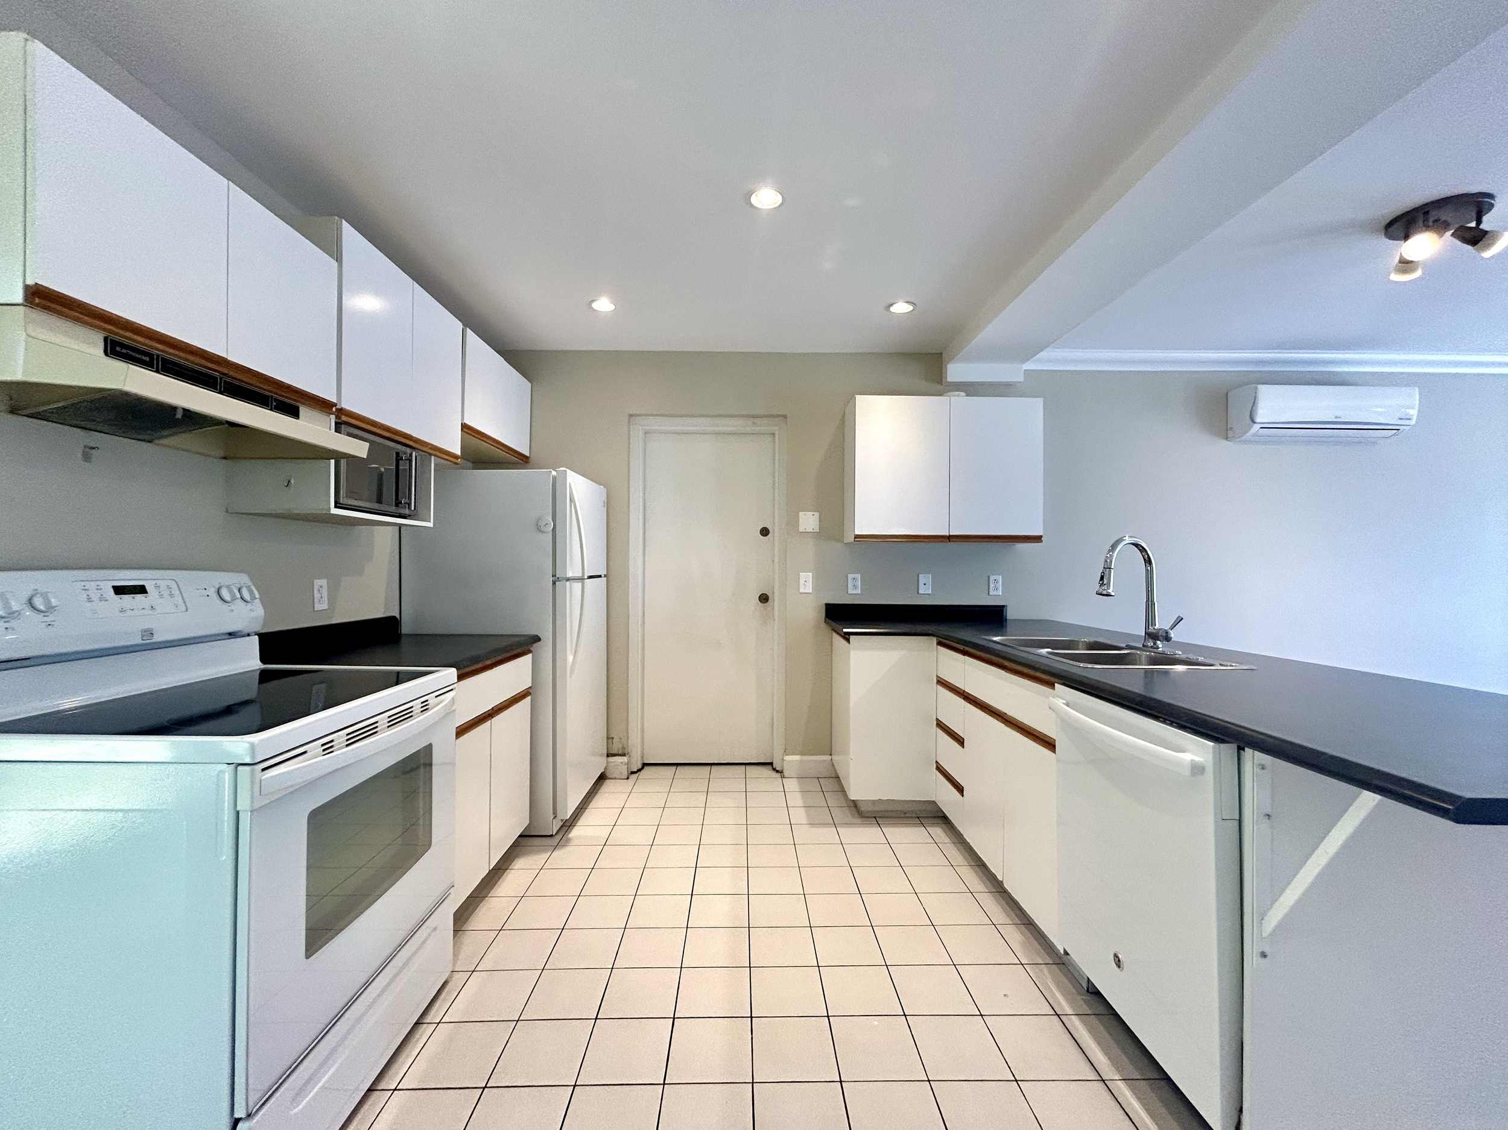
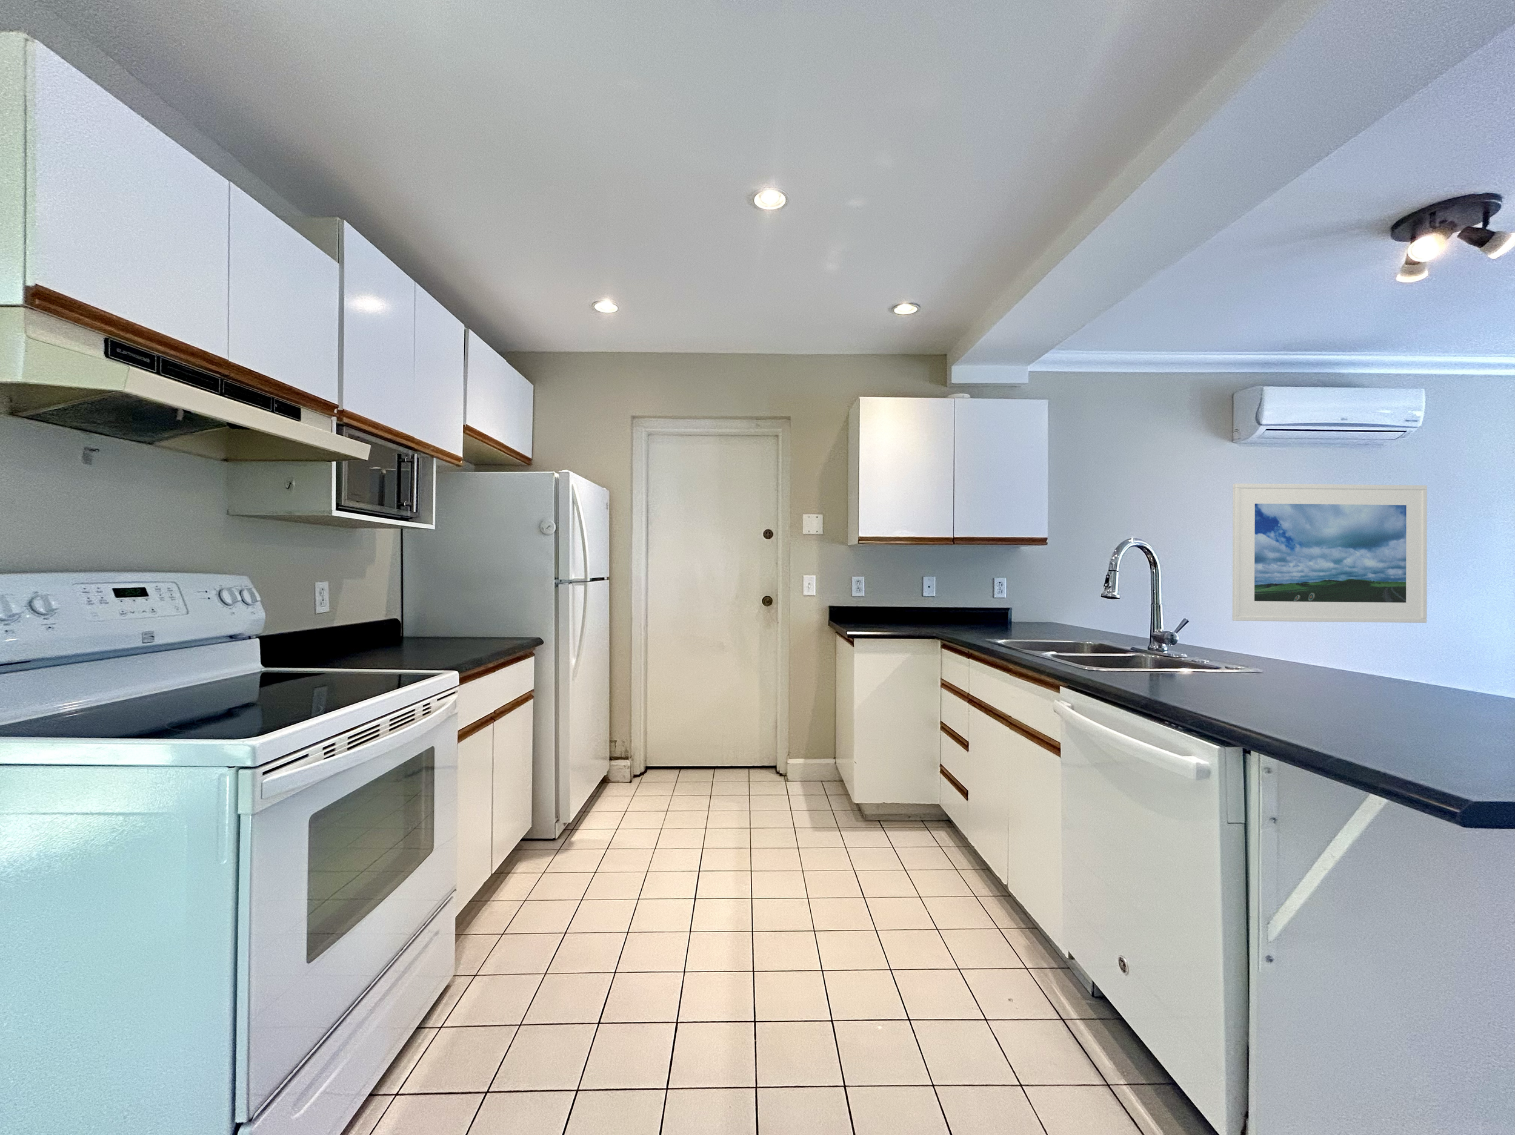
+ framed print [1232,483,1428,624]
